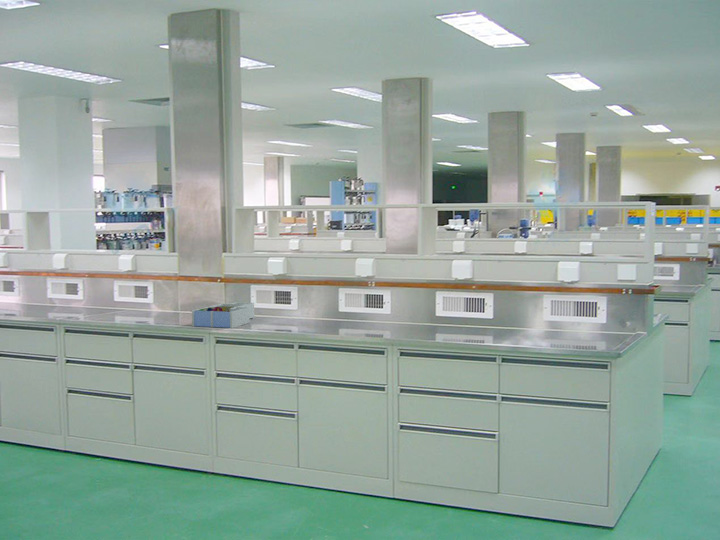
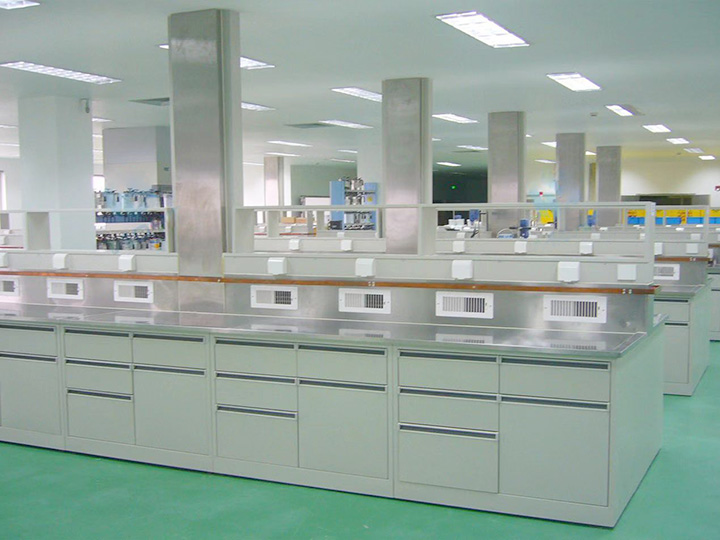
- desk organizer [191,301,255,329]
